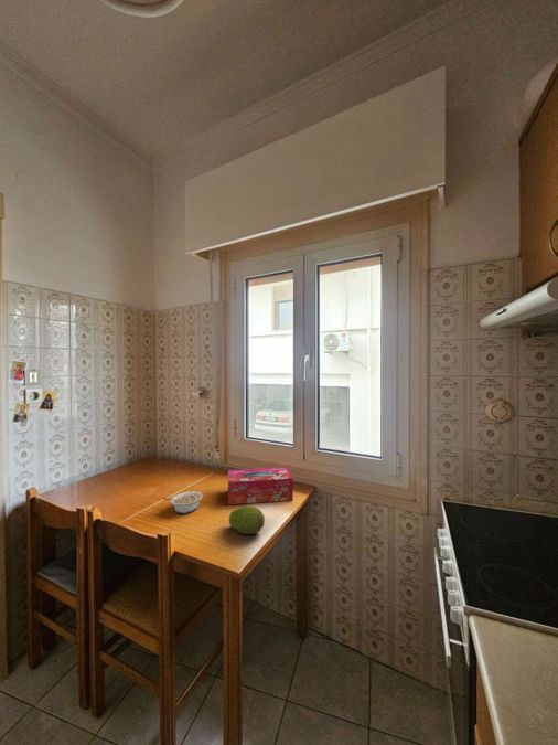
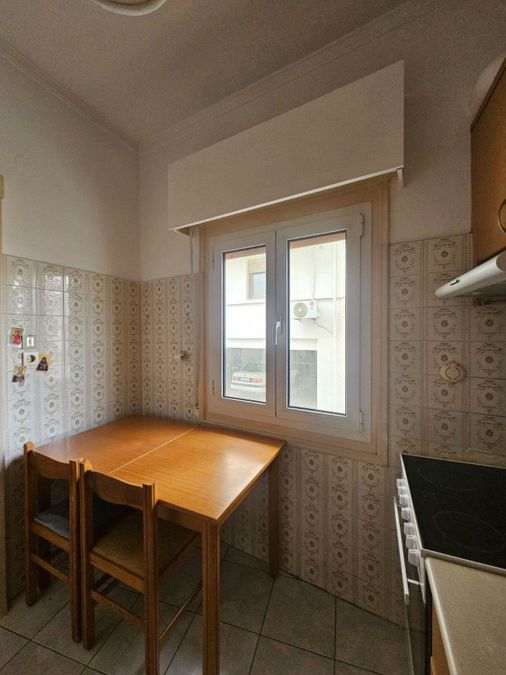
- tissue box [227,467,294,505]
- fruit [228,504,266,535]
- legume [162,490,204,514]
